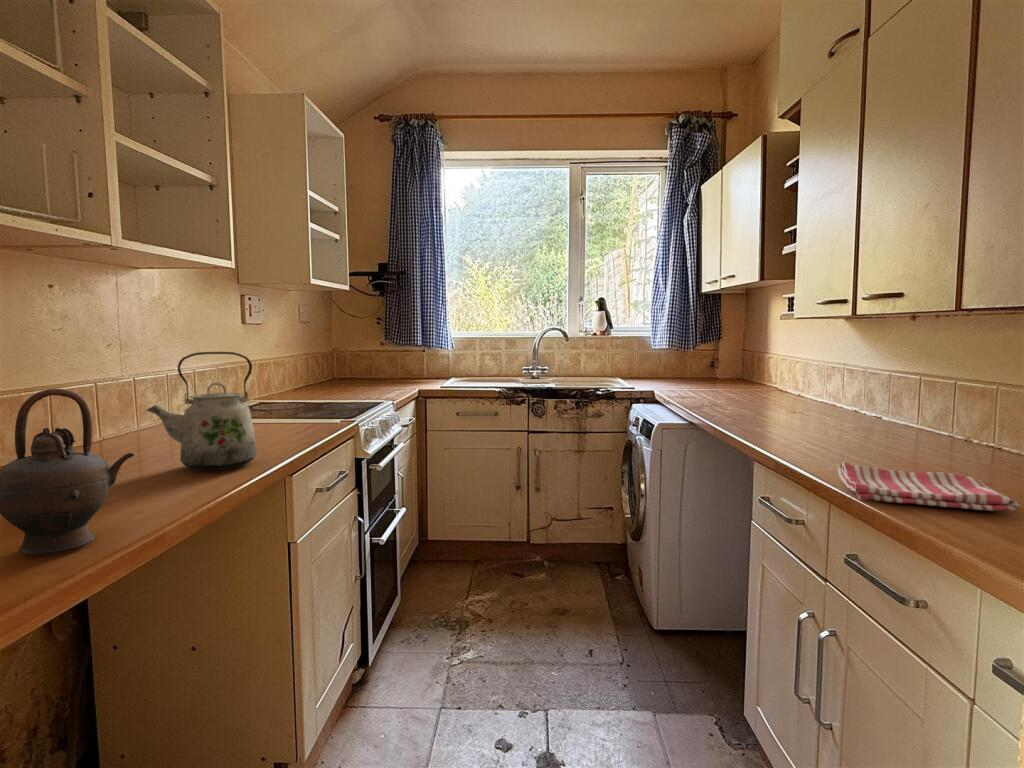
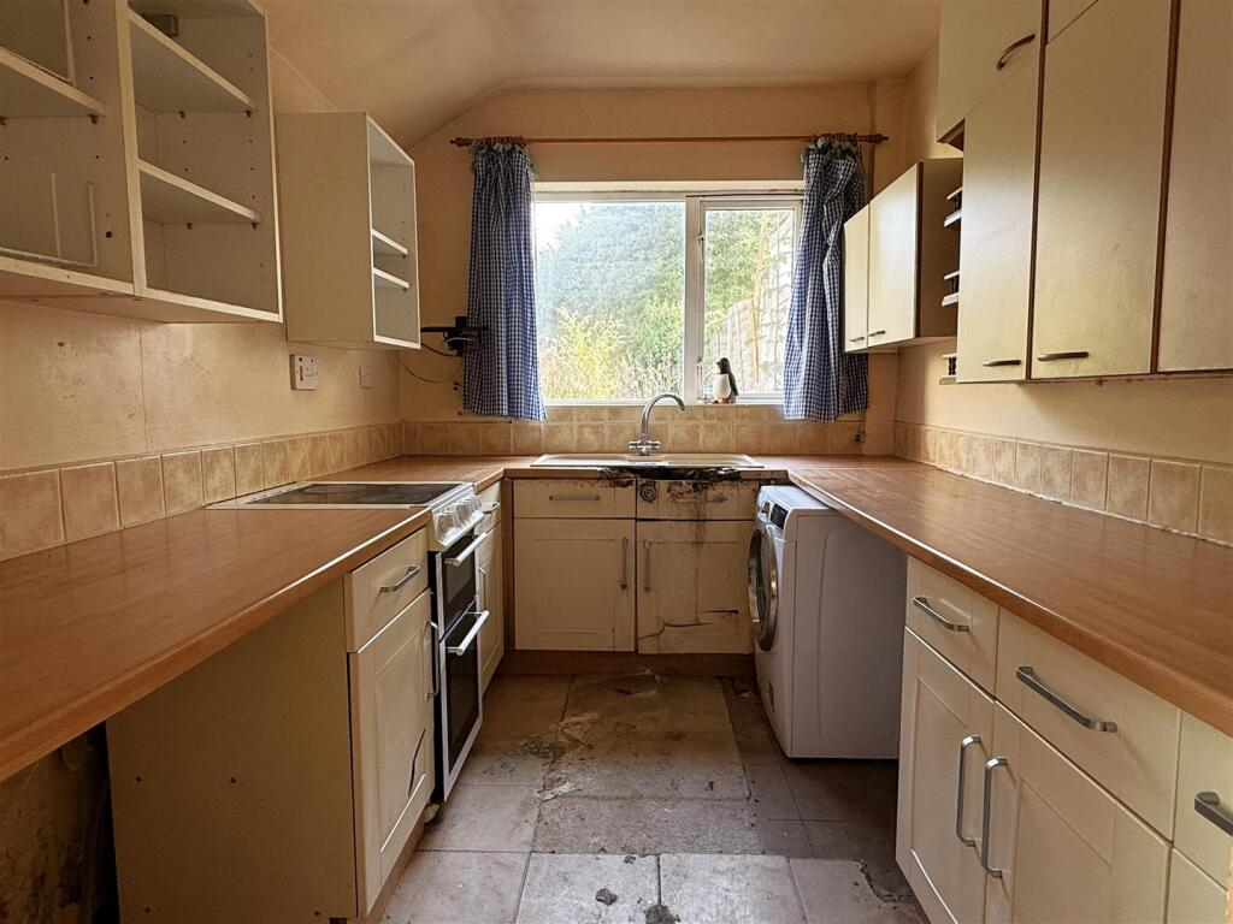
- kettle [145,351,258,471]
- teapot [0,388,135,555]
- dish towel [836,461,1021,512]
